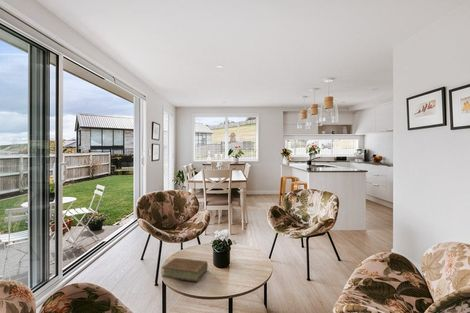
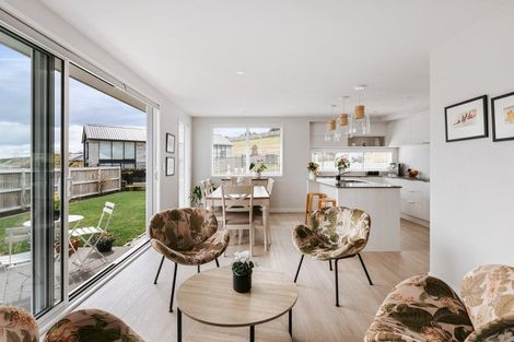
- book [161,257,209,283]
